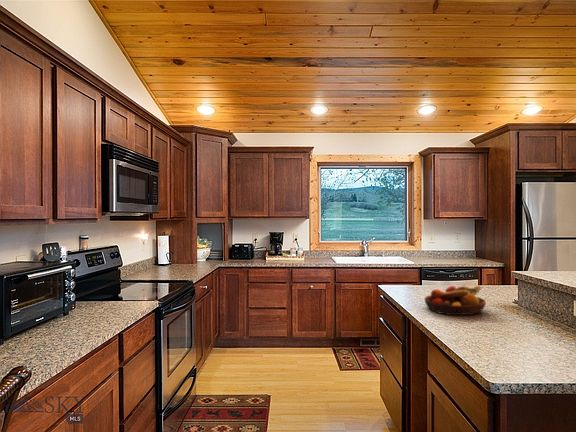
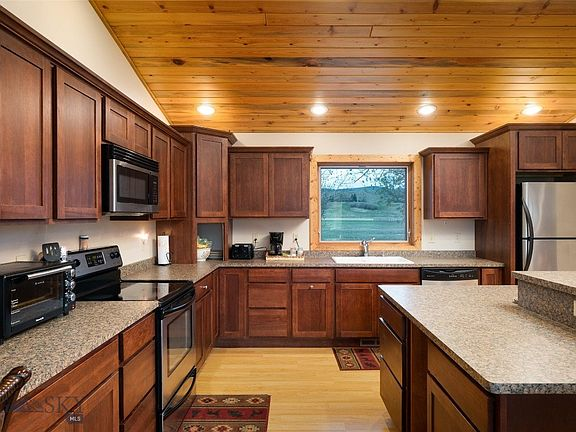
- fruit bowl [423,285,487,316]
